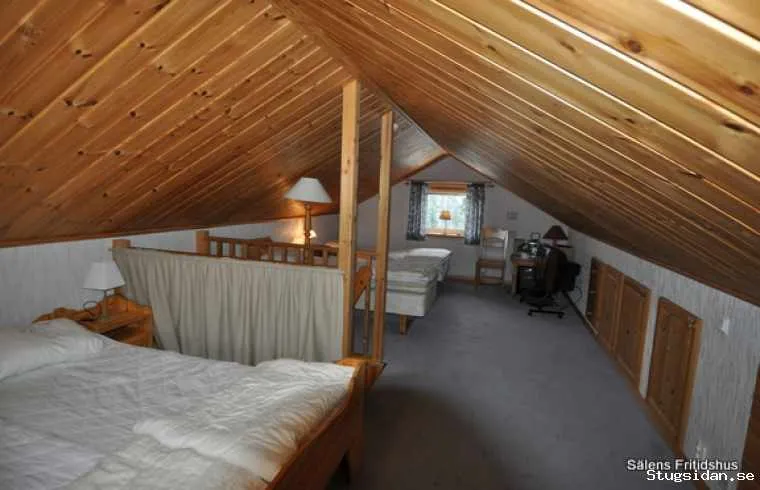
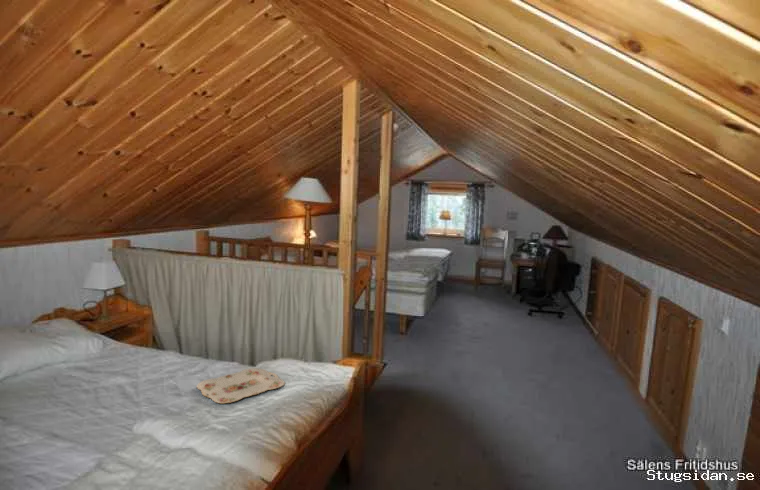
+ serving tray [196,367,285,404]
